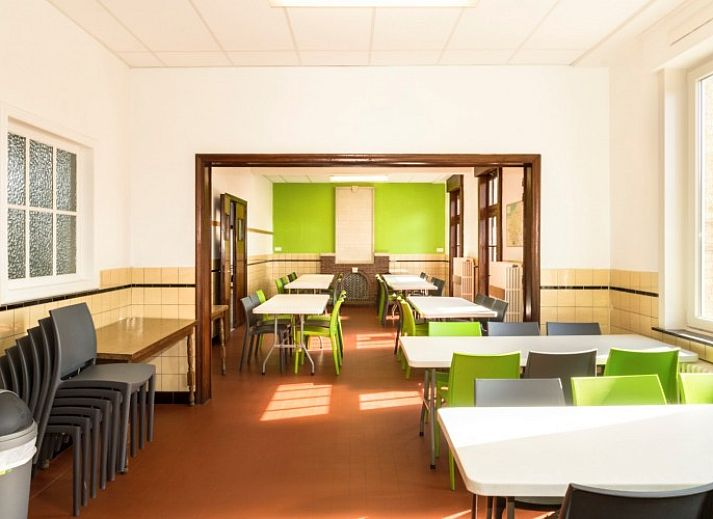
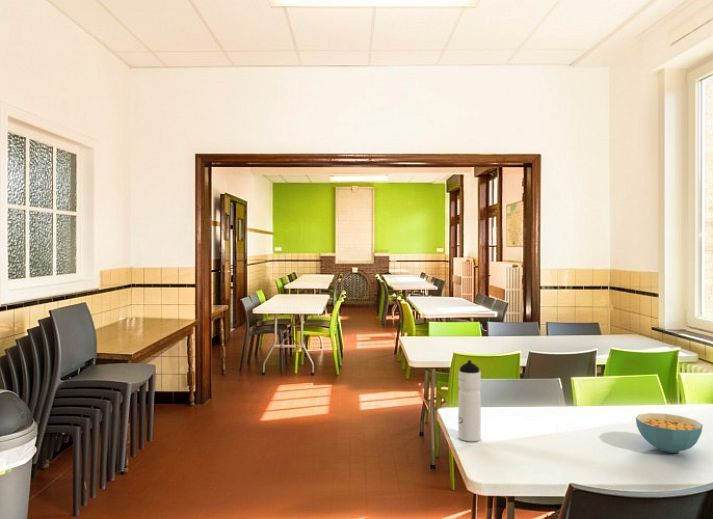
+ water bottle [457,359,482,442]
+ cereal bowl [635,412,704,454]
